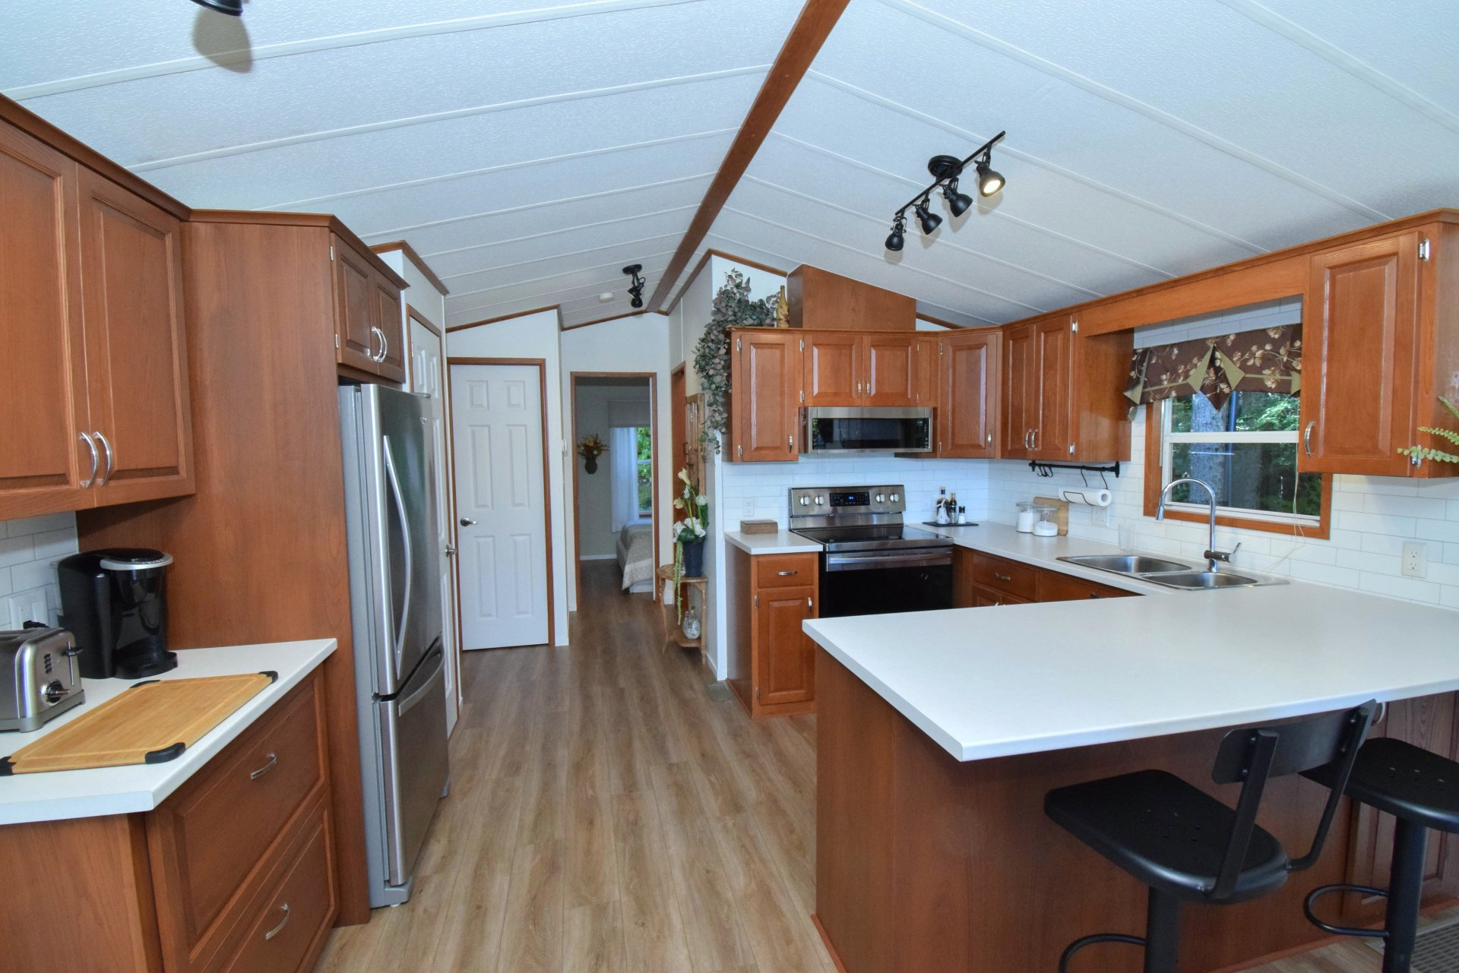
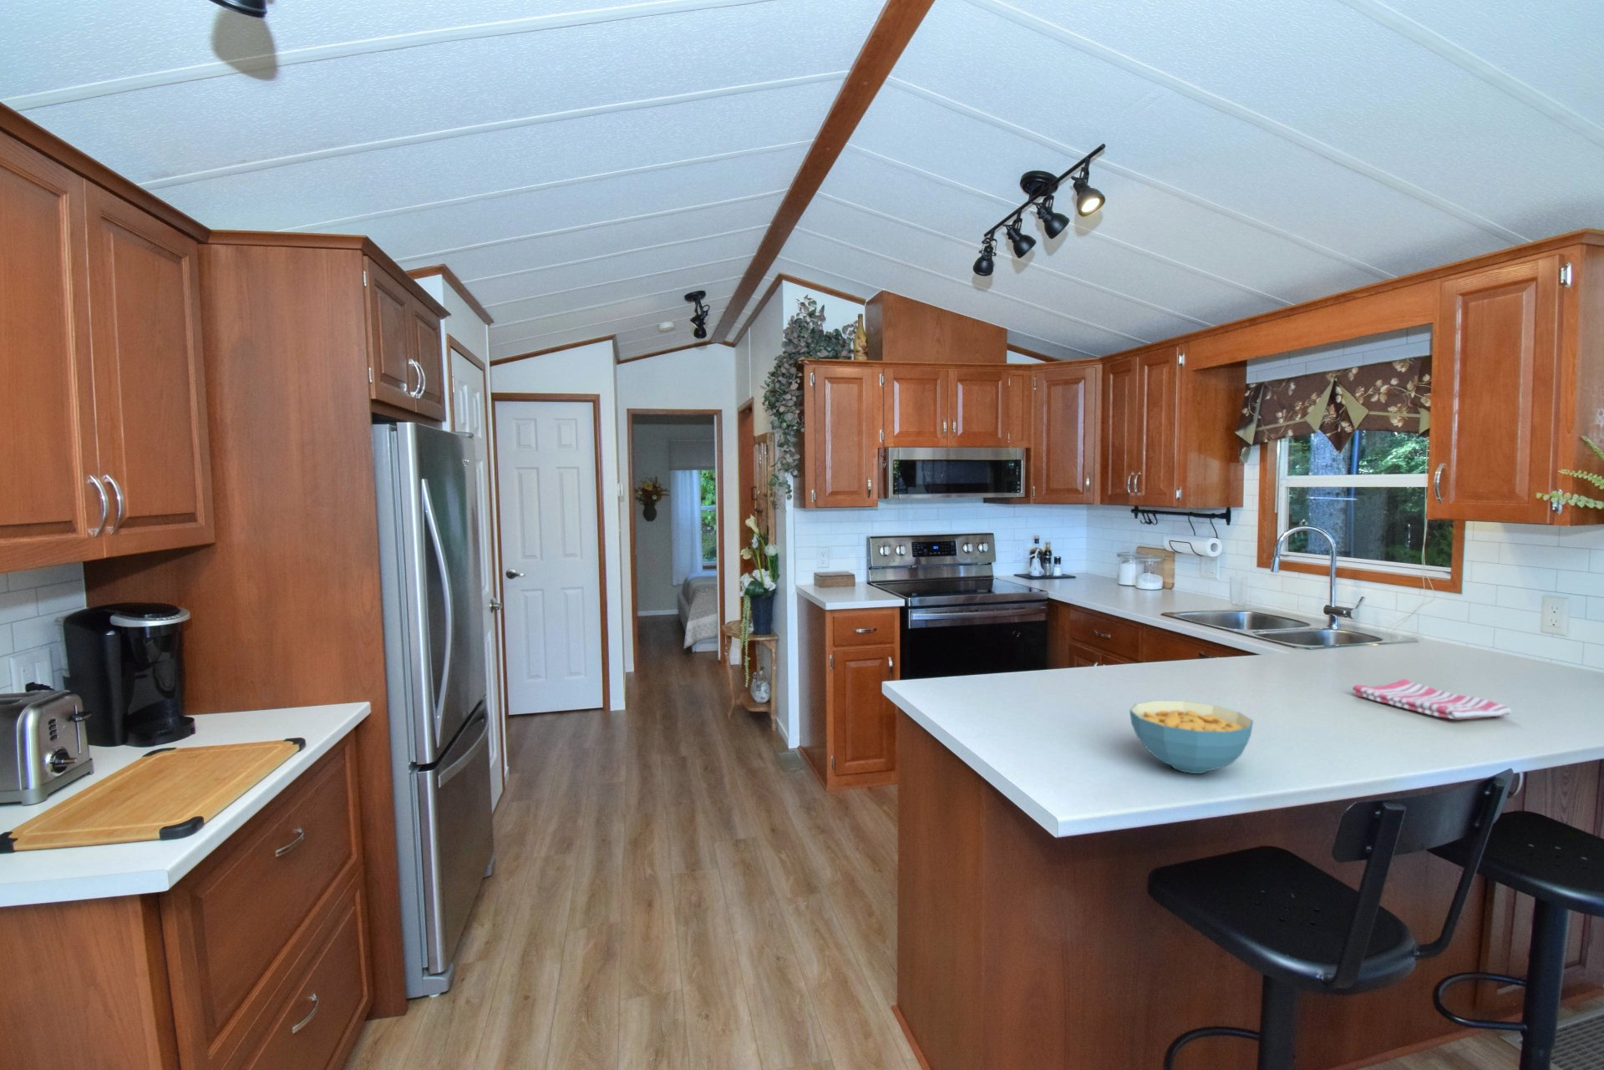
+ dish towel [1352,677,1512,720]
+ cereal bowl [1129,700,1254,774]
